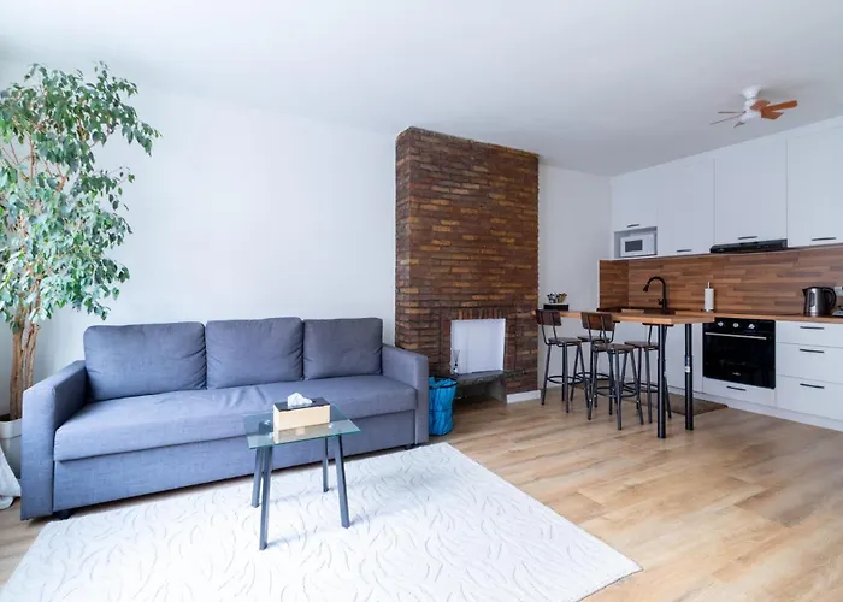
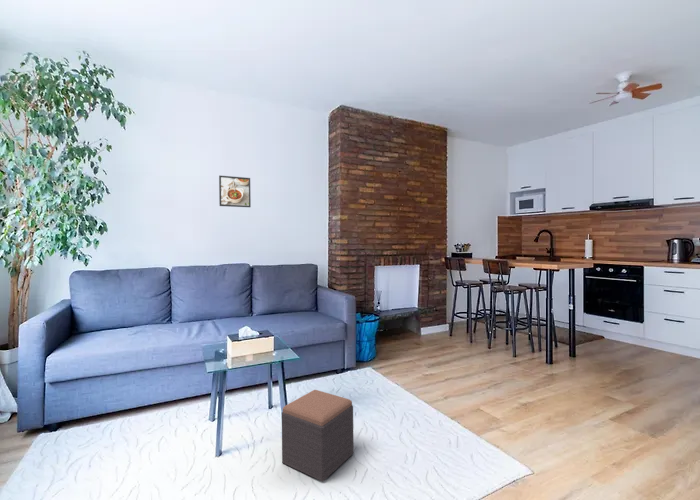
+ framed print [218,175,252,208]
+ footstool [281,389,355,483]
